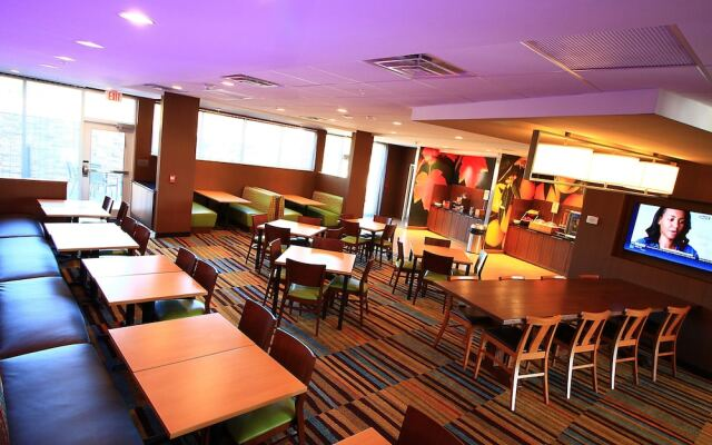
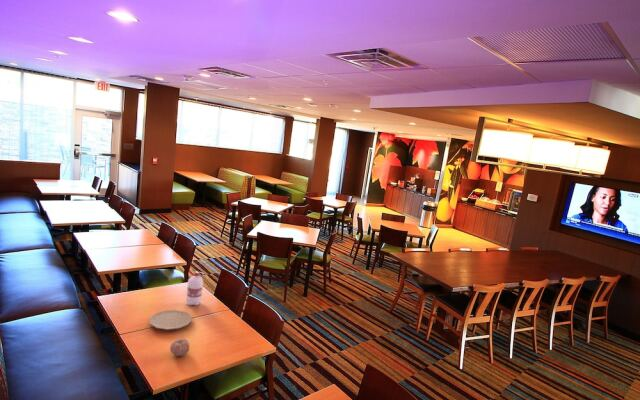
+ water bottle [185,270,205,306]
+ fruit [169,338,191,357]
+ plate [148,309,193,331]
